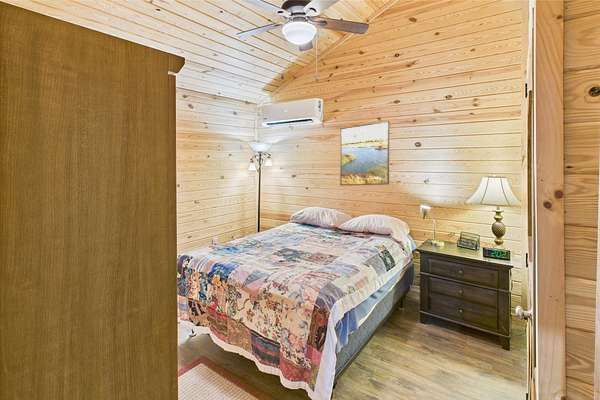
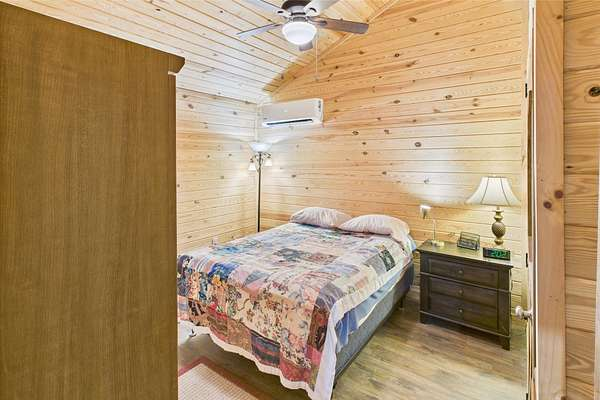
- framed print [339,120,390,187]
